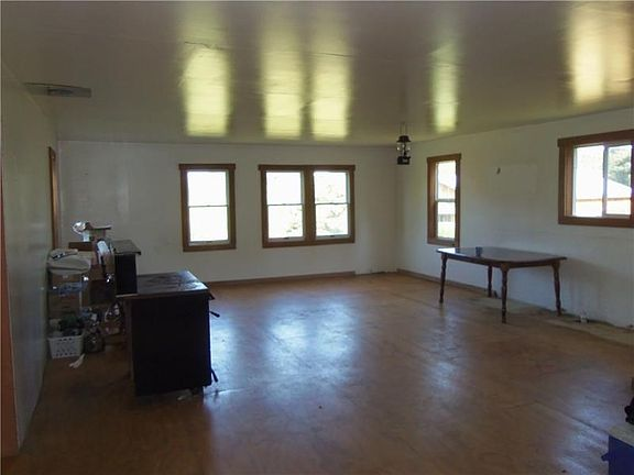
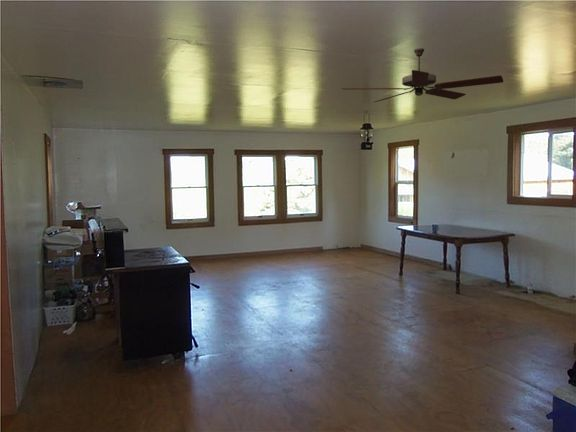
+ ceiling fan [340,47,504,103]
